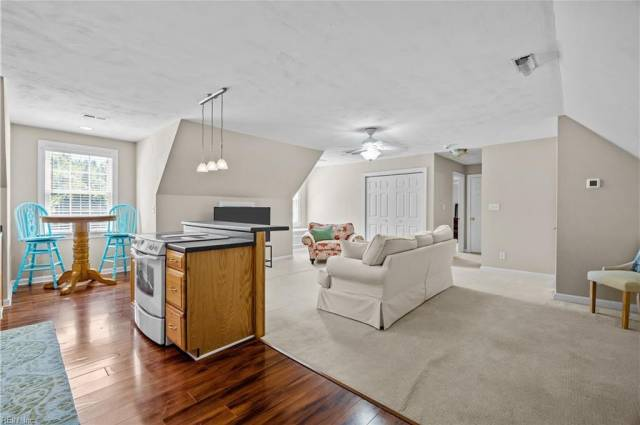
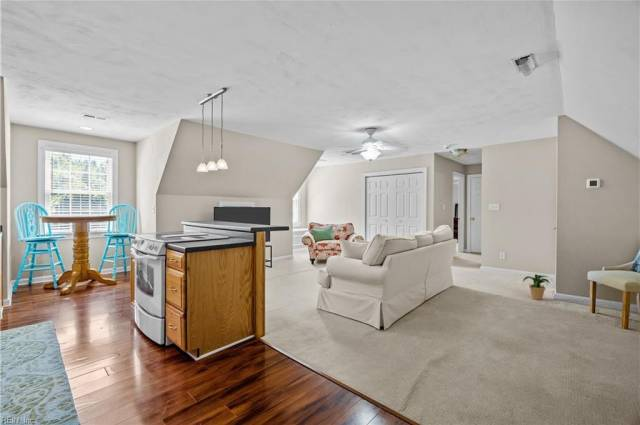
+ potted plant [522,273,554,301]
